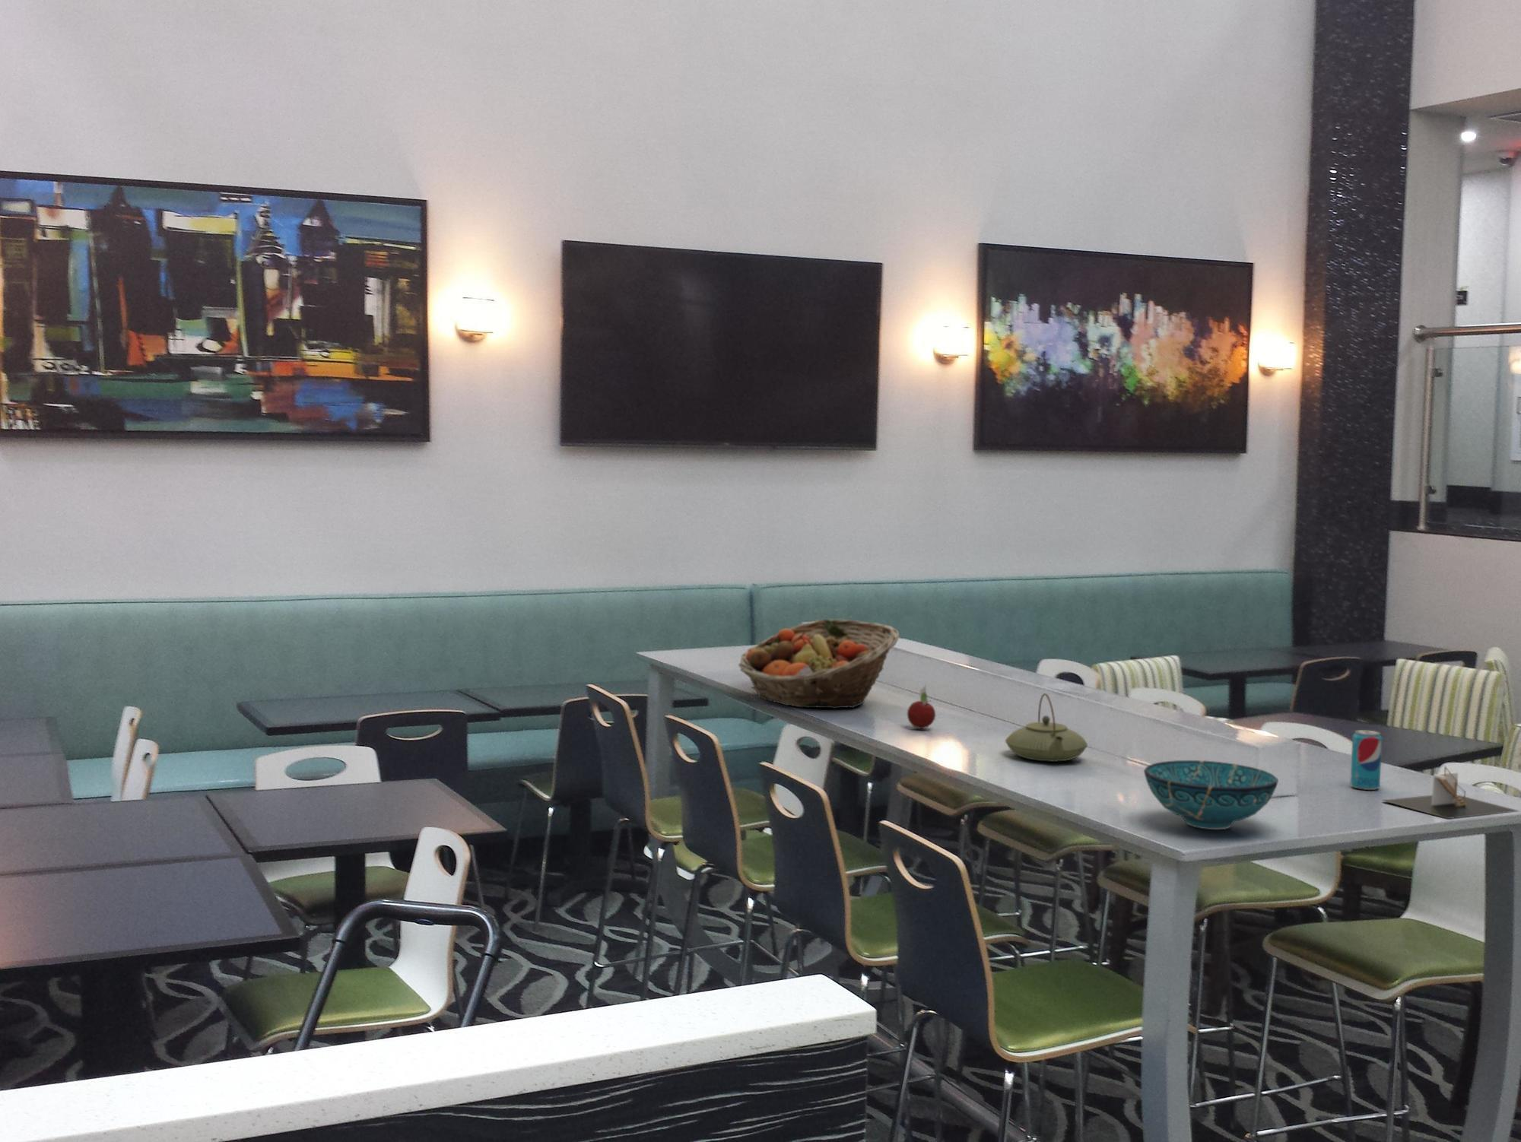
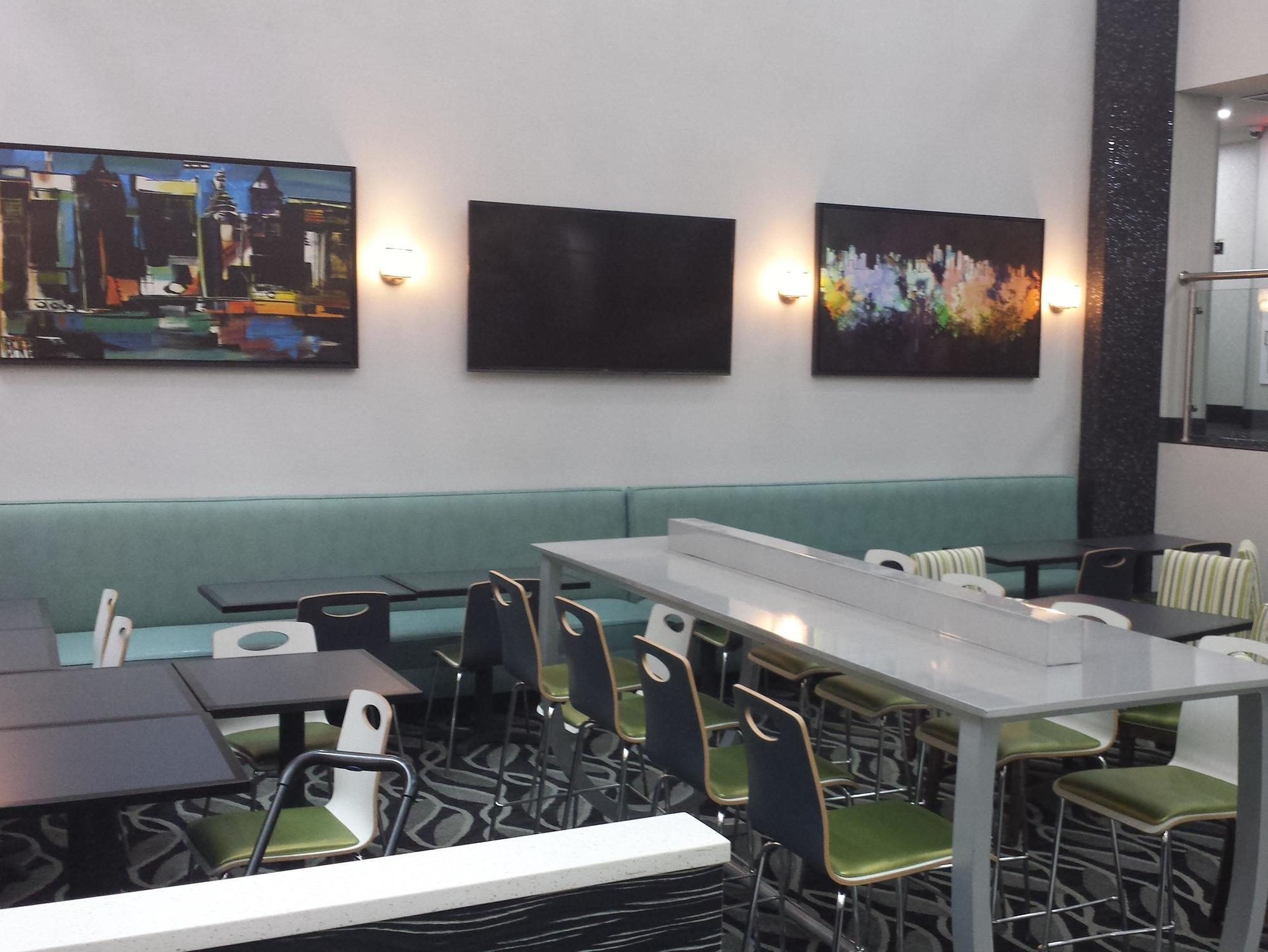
- beverage can [1349,729,1383,791]
- napkin holder [1381,765,1520,819]
- fruit [907,685,936,729]
- bowl [1143,759,1279,830]
- fruit basket [738,618,900,709]
- teapot [1005,692,1088,763]
